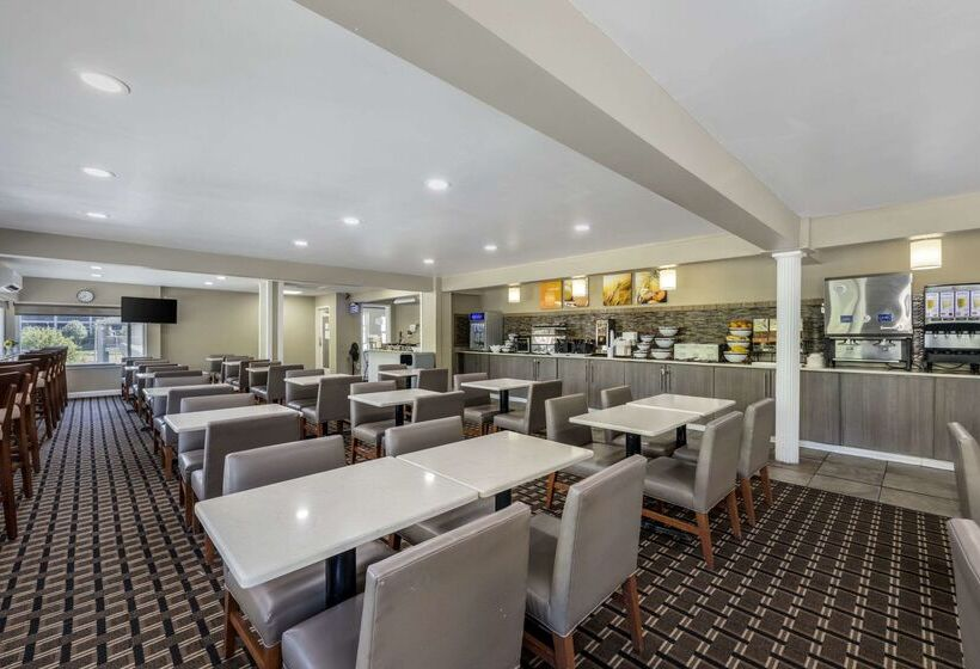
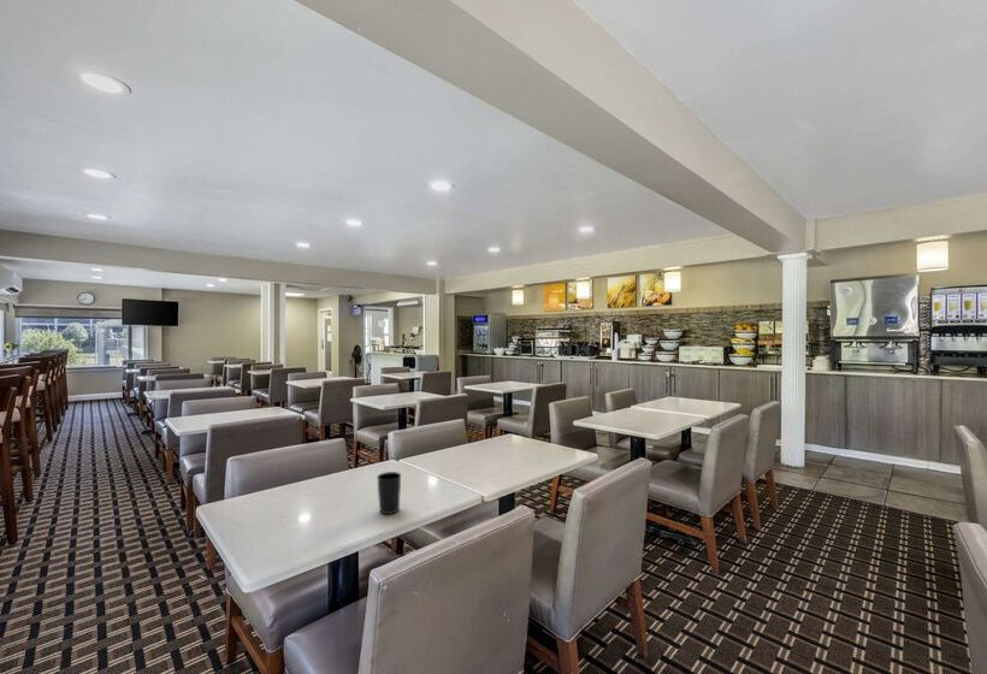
+ cup [376,471,402,515]
